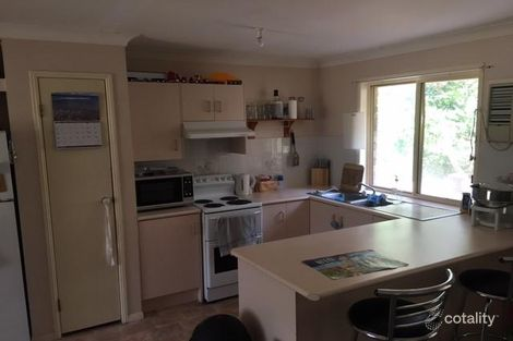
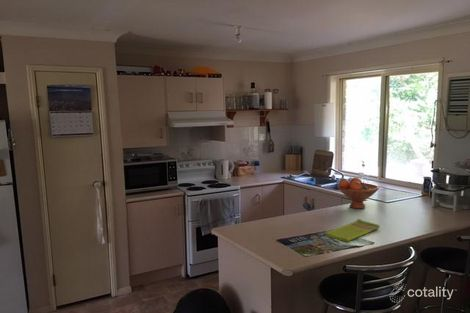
+ dish towel [325,218,381,243]
+ fruit bowl [336,177,380,210]
